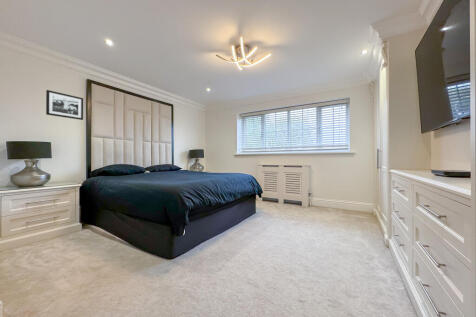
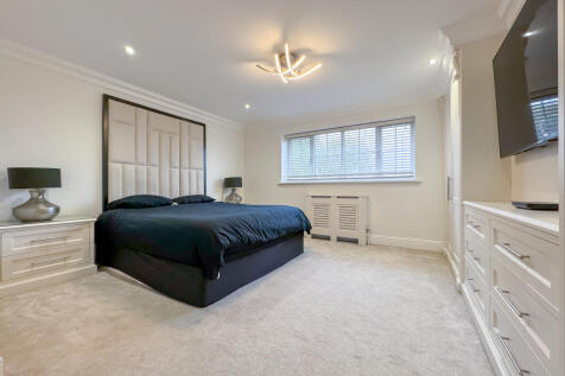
- picture frame [45,89,84,121]
